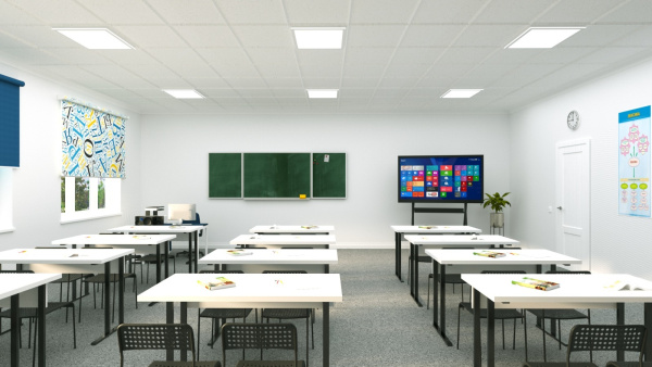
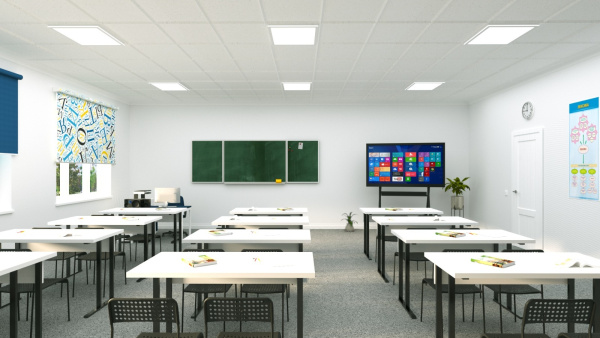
+ house plant [340,211,358,233]
